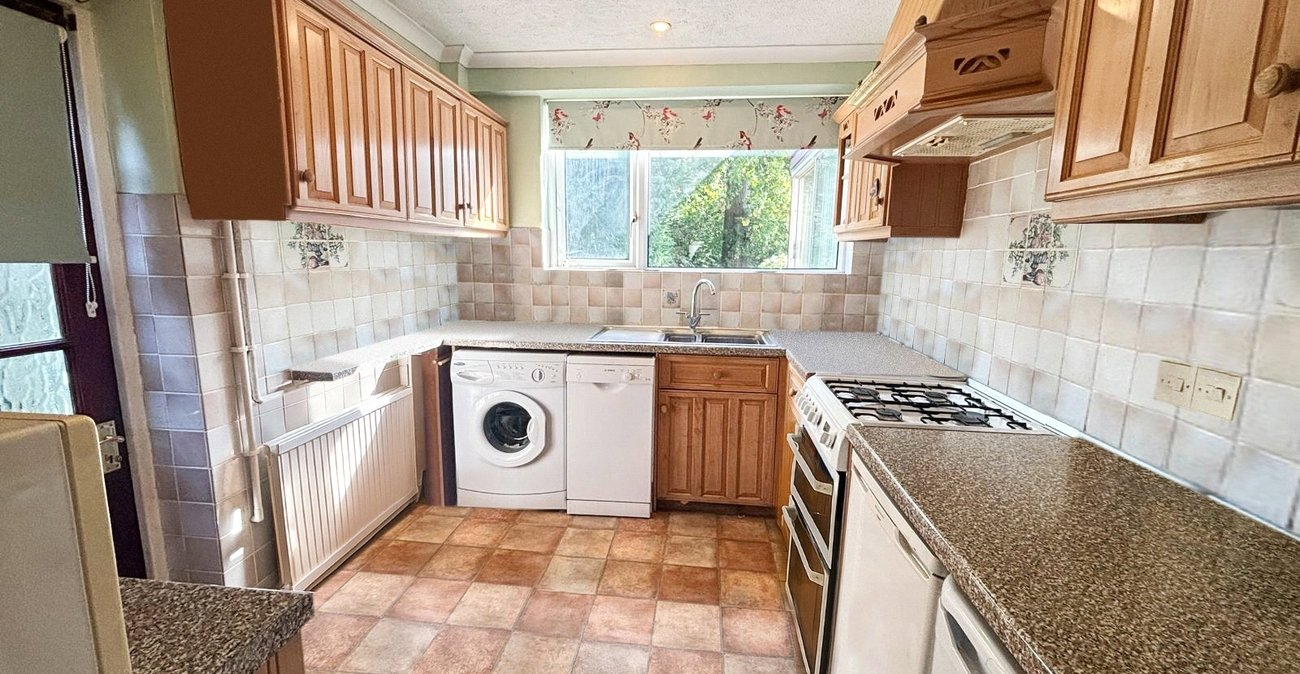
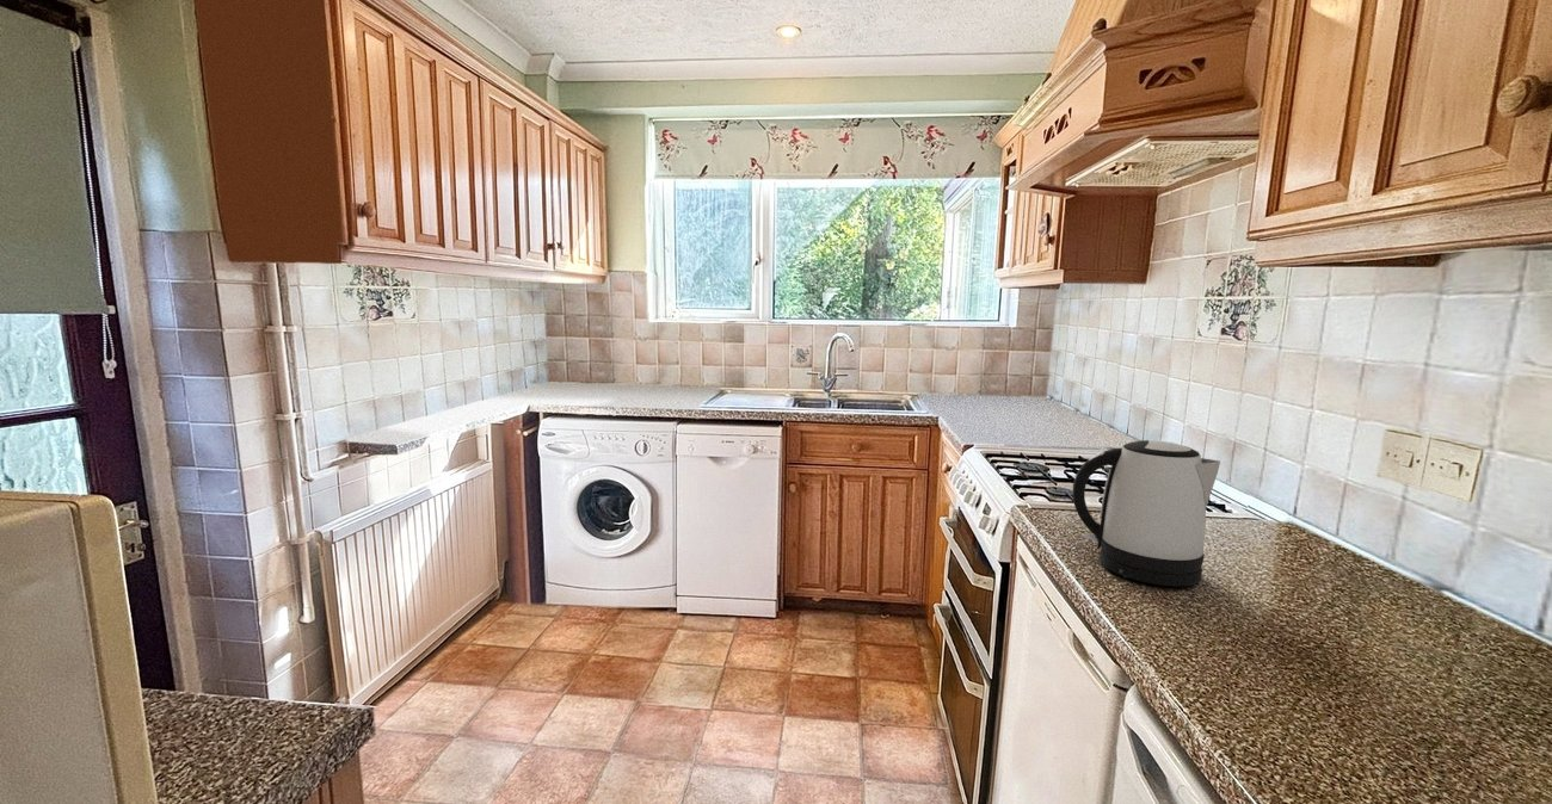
+ kettle [1072,439,1221,587]
